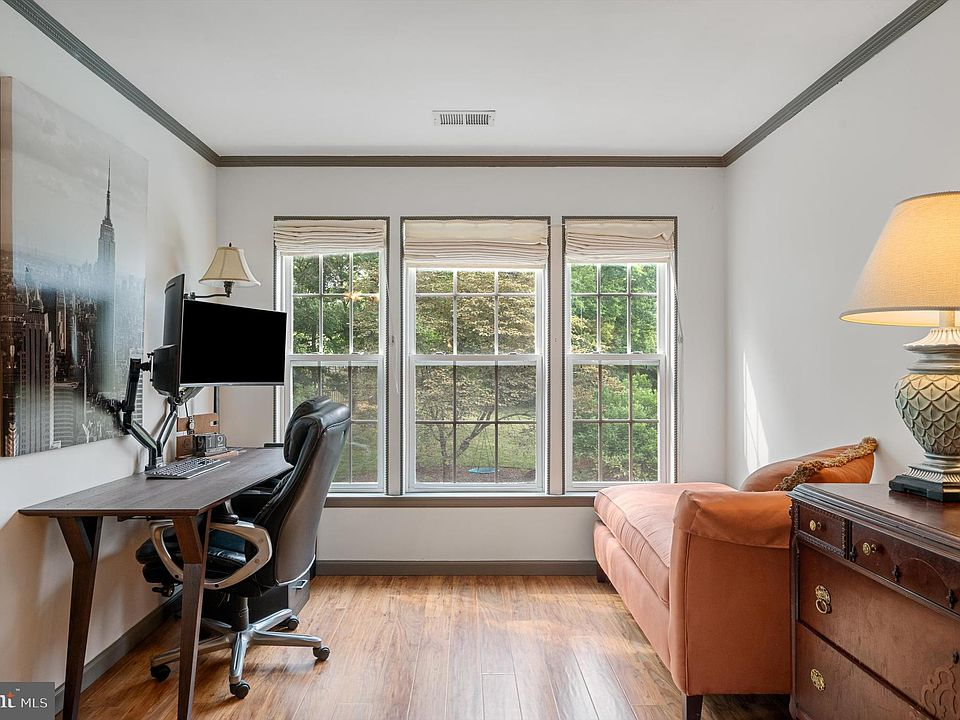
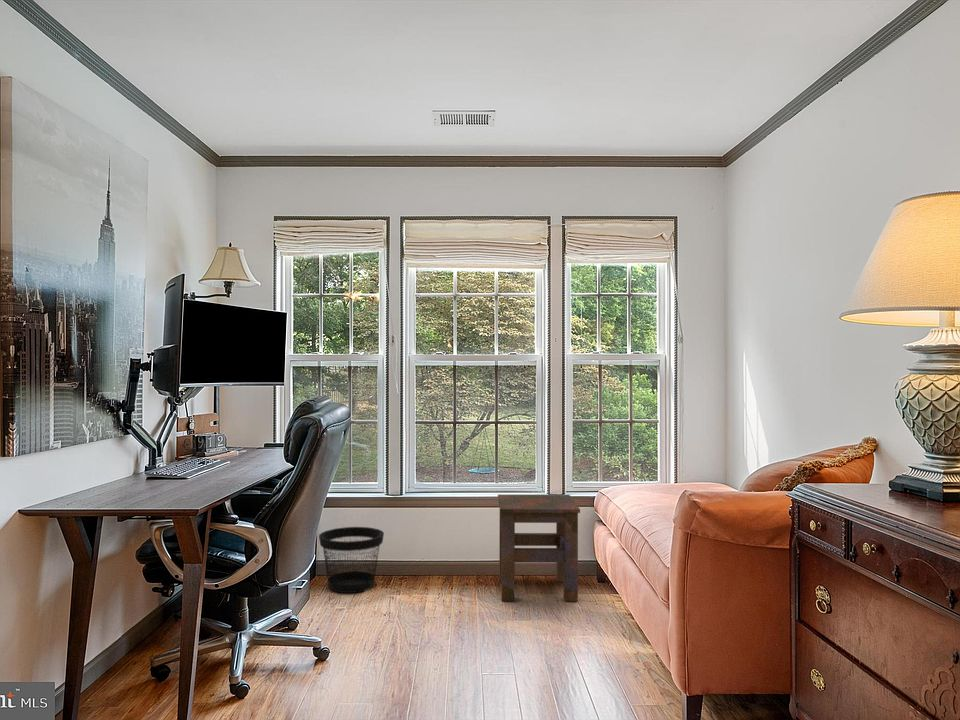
+ wastebasket [318,526,385,594]
+ side table [497,494,581,602]
